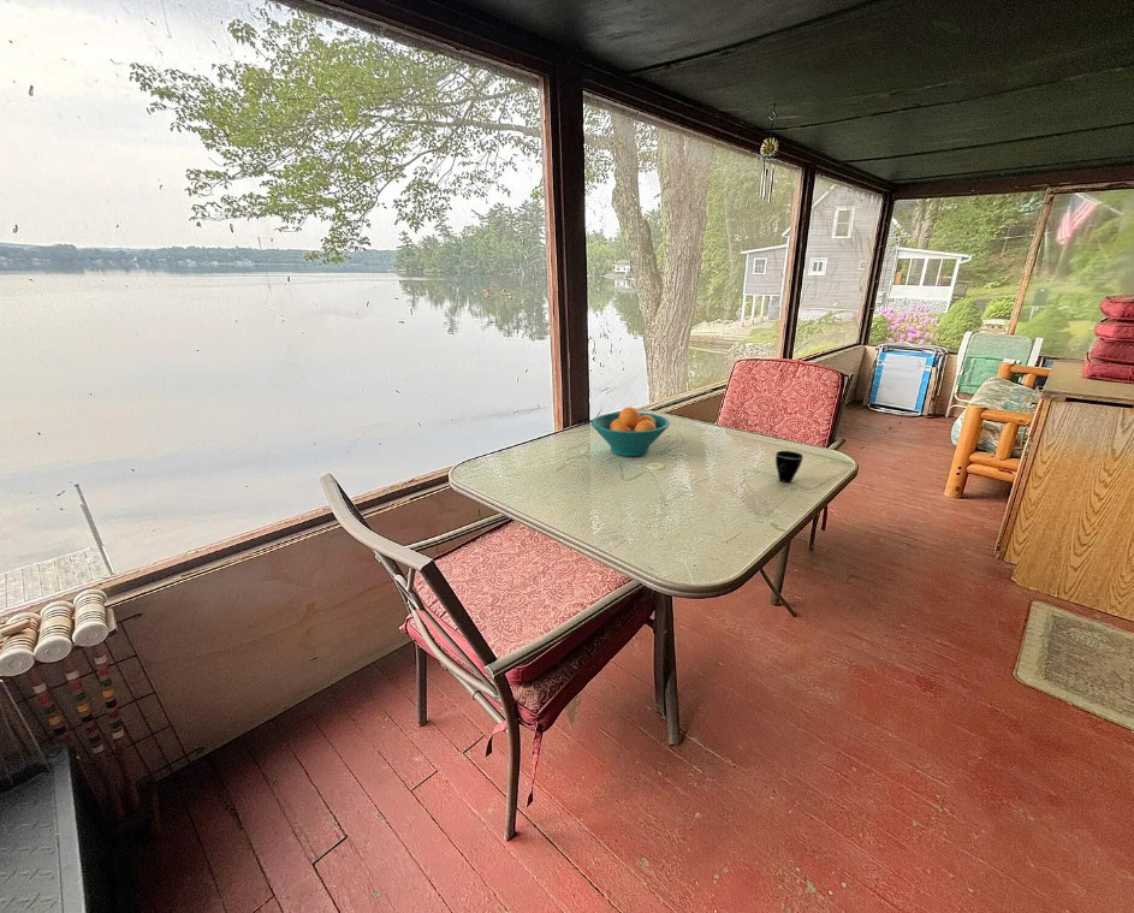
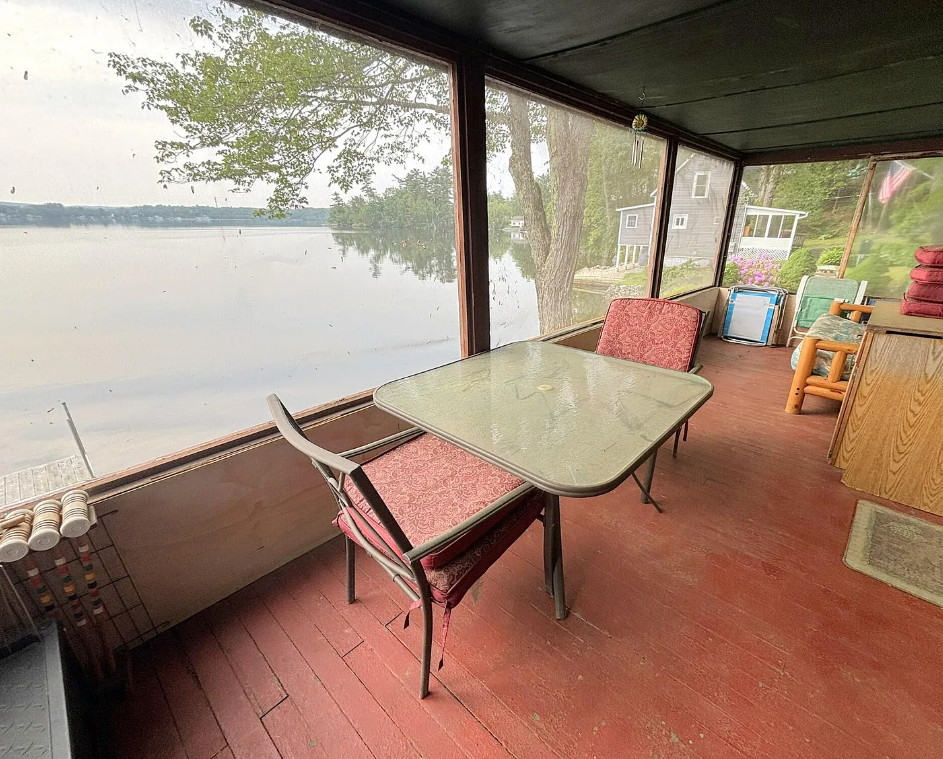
- cup [774,450,805,484]
- fruit bowl [590,407,671,457]
